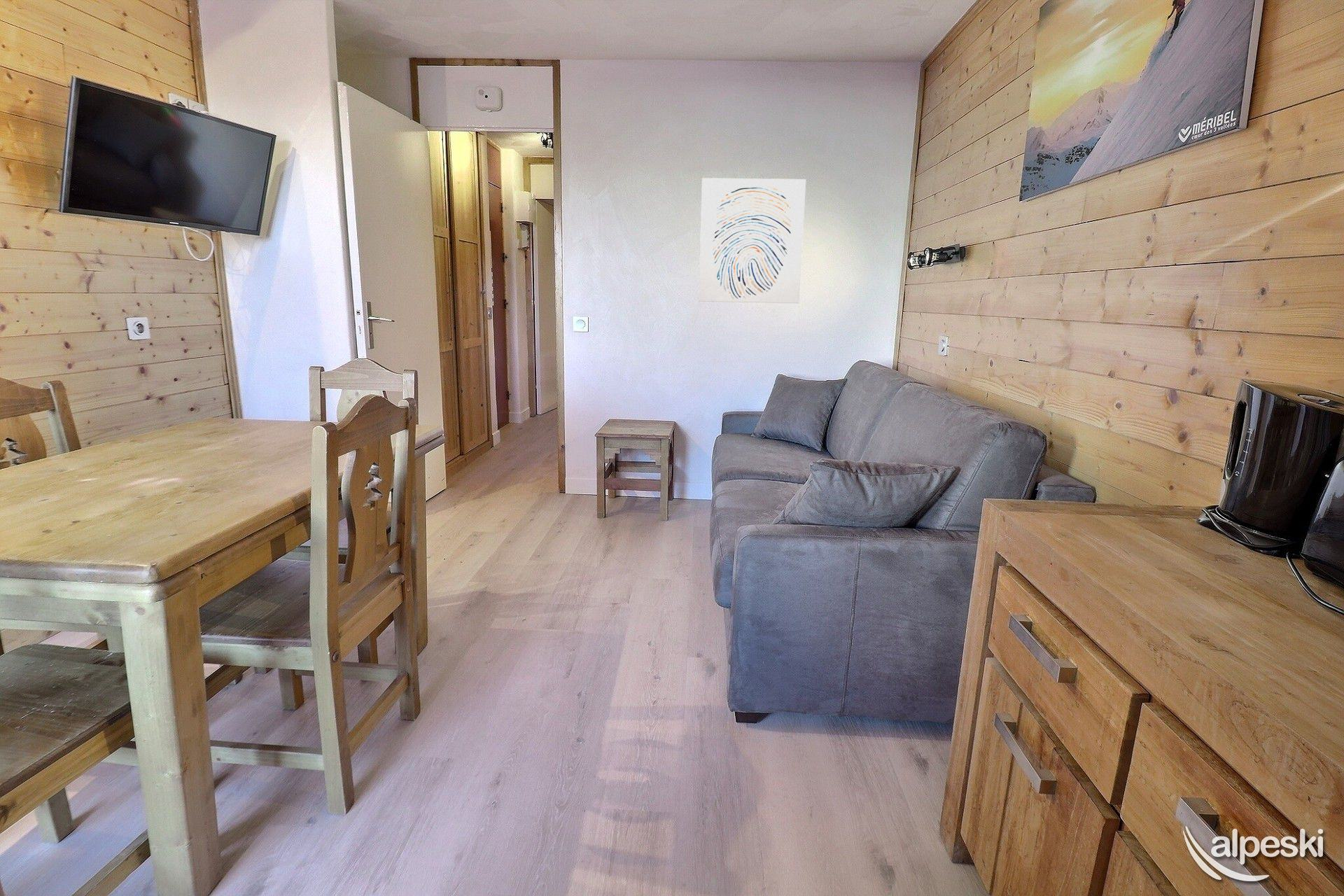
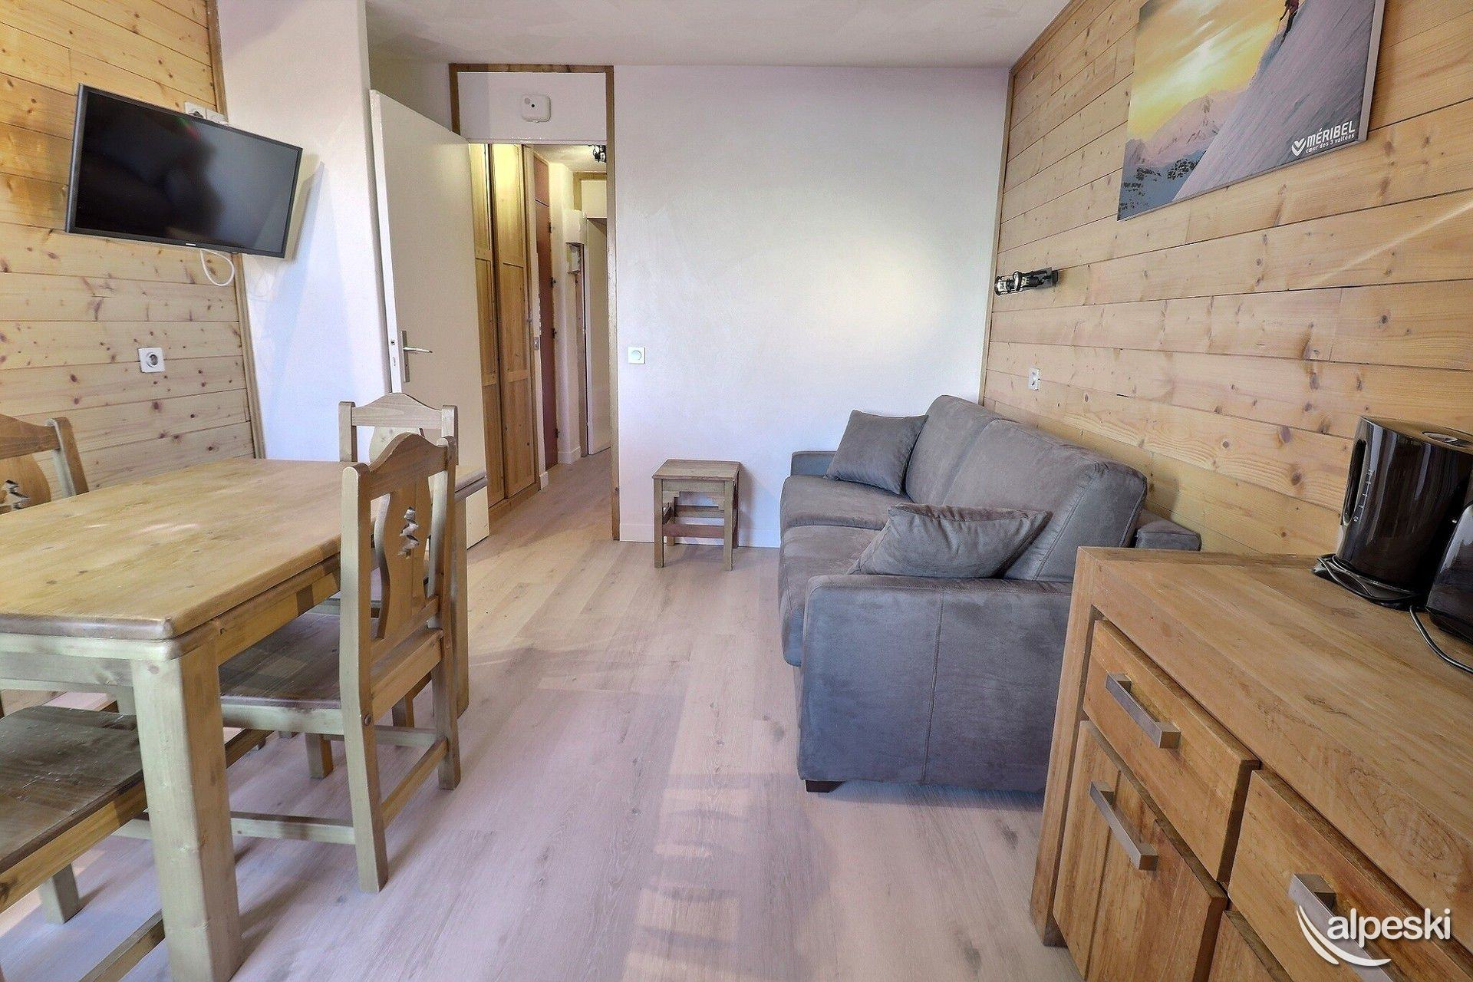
- wall art [698,177,806,304]
